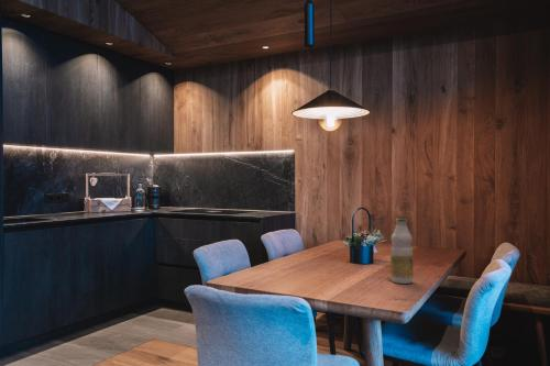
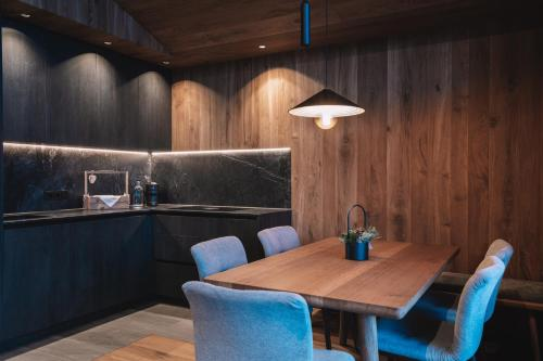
- bottle [389,218,414,285]
